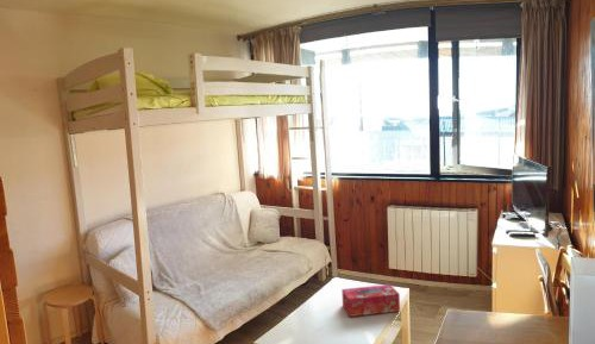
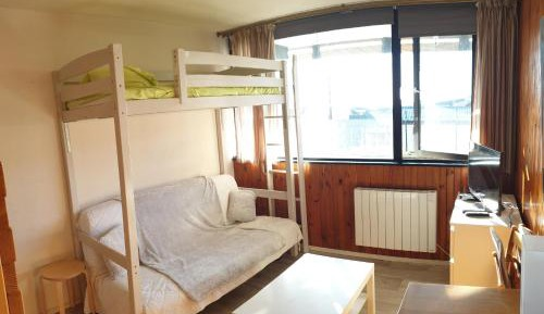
- tissue box [340,283,401,318]
